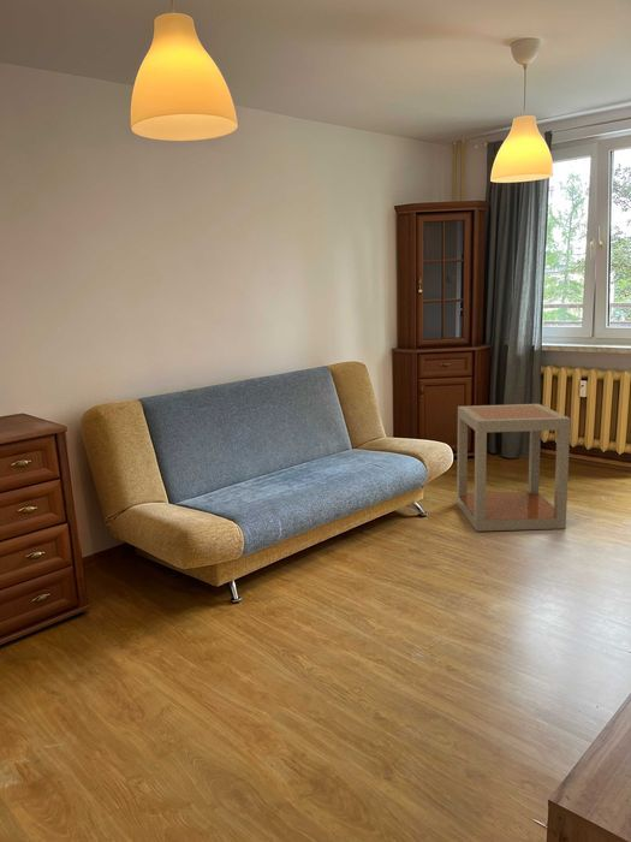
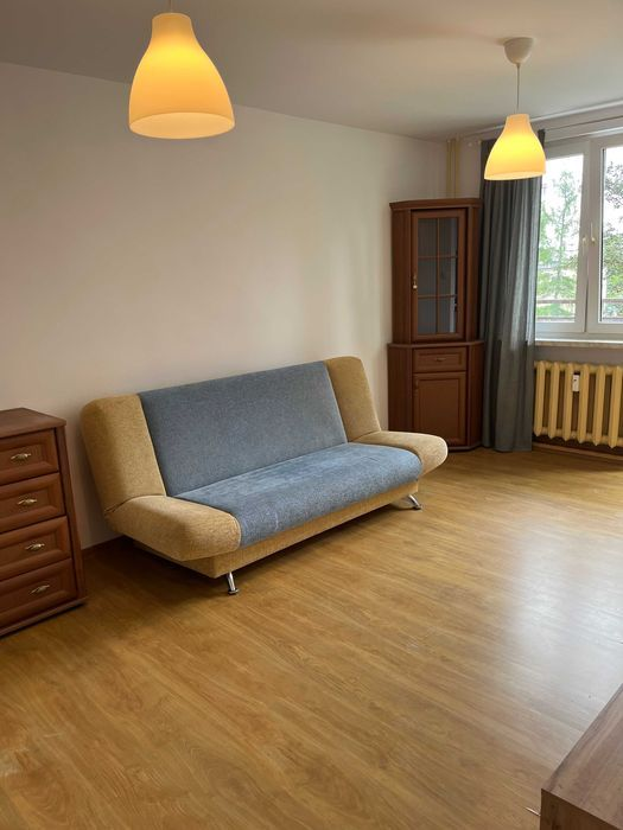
- side table [456,403,571,533]
